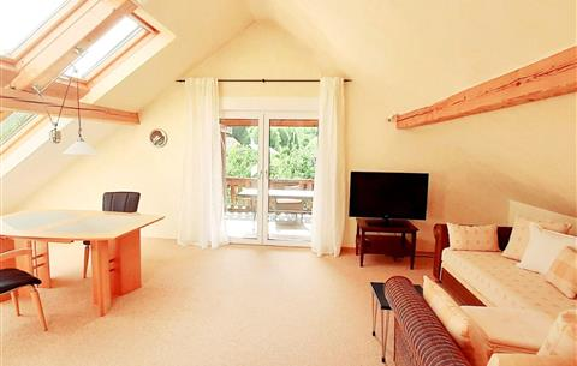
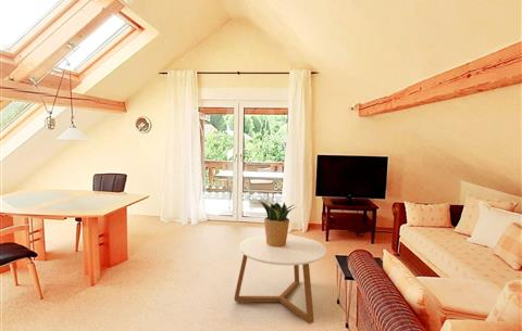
+ potted plant [257,199,297,246]
+ coffee table [234,233,327,324]
